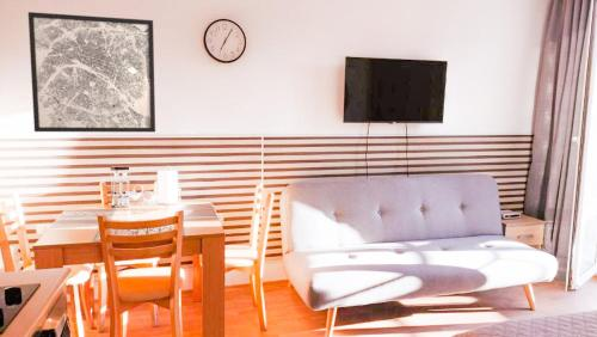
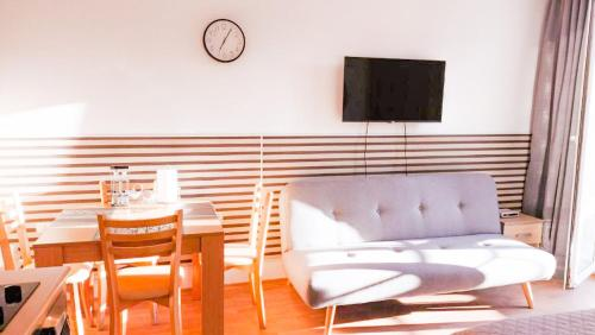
- wall art [27,11,156,133]
